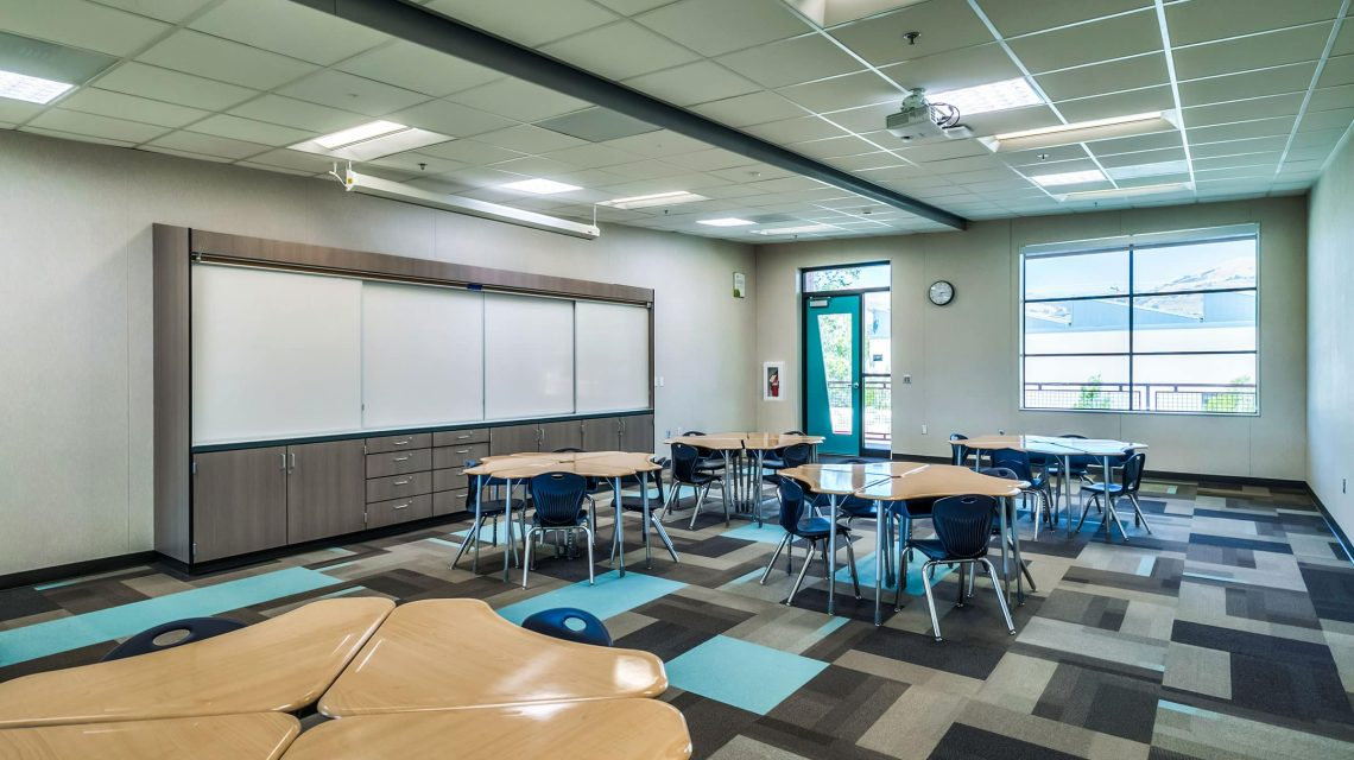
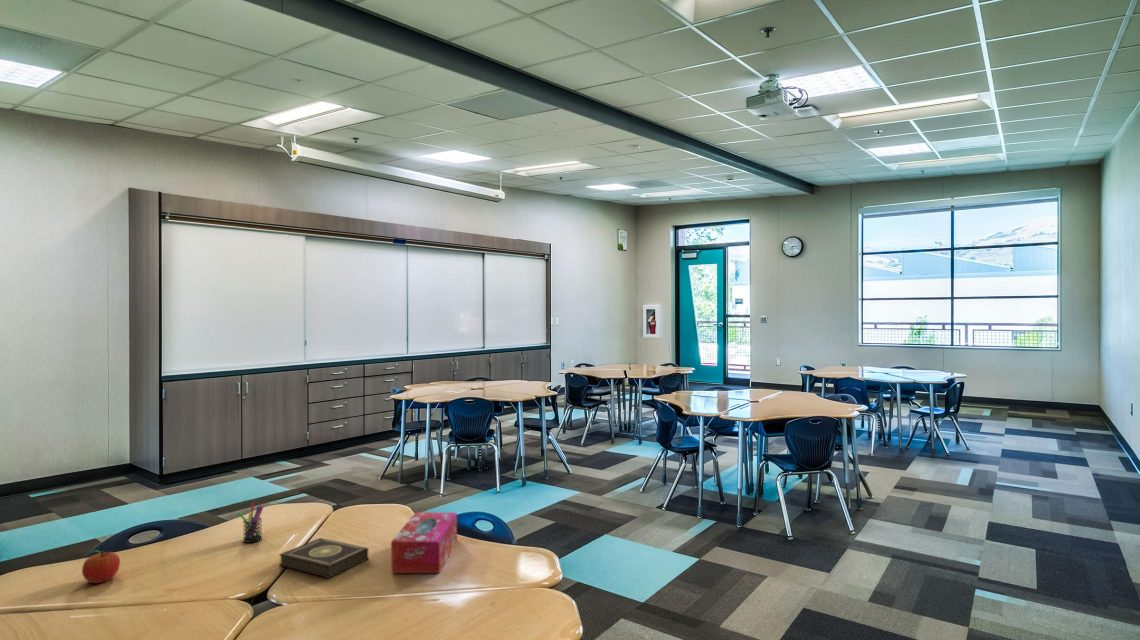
+ fruit [81,549,121,584]
+ pen holder [237,502,264,544]
+ tissue box [390,511,458,574]
+ book [278,537,369,579]
